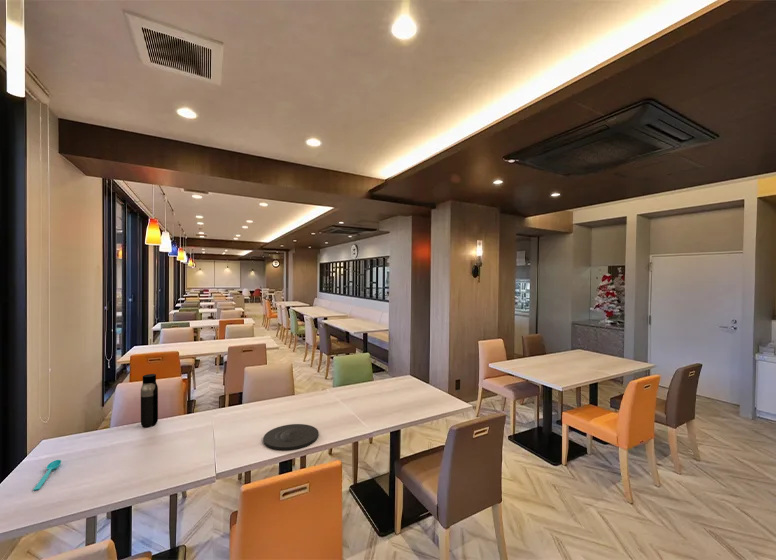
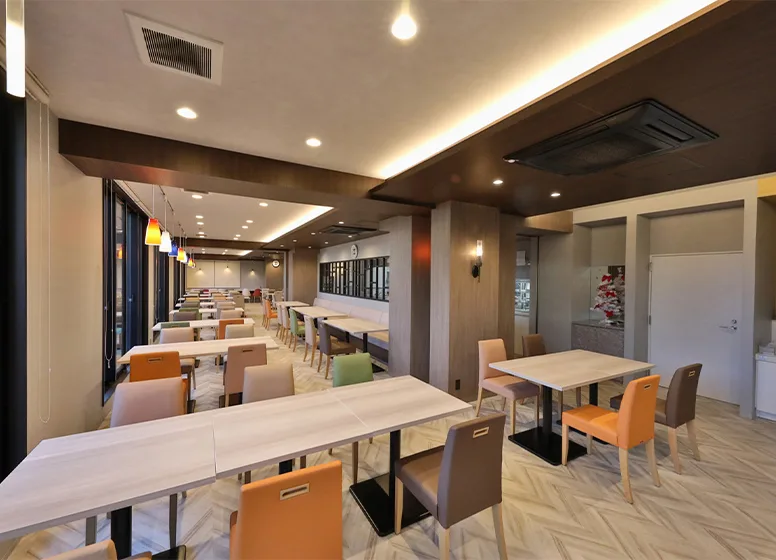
- spoon [32,459,62,492]
- water bottle [140,373,159,428]
- plate [262,423,320,451]
